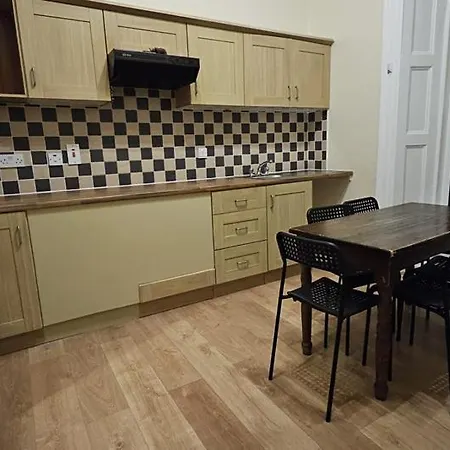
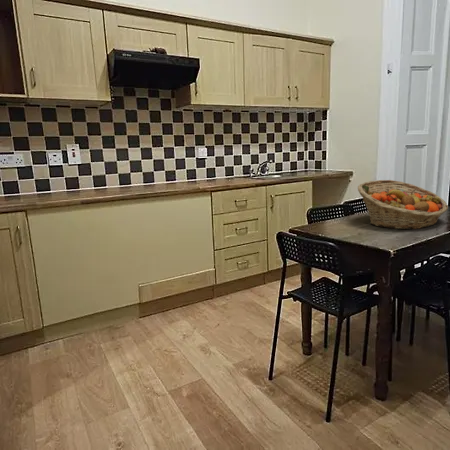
+ fruit basket [357,179,449,231]
